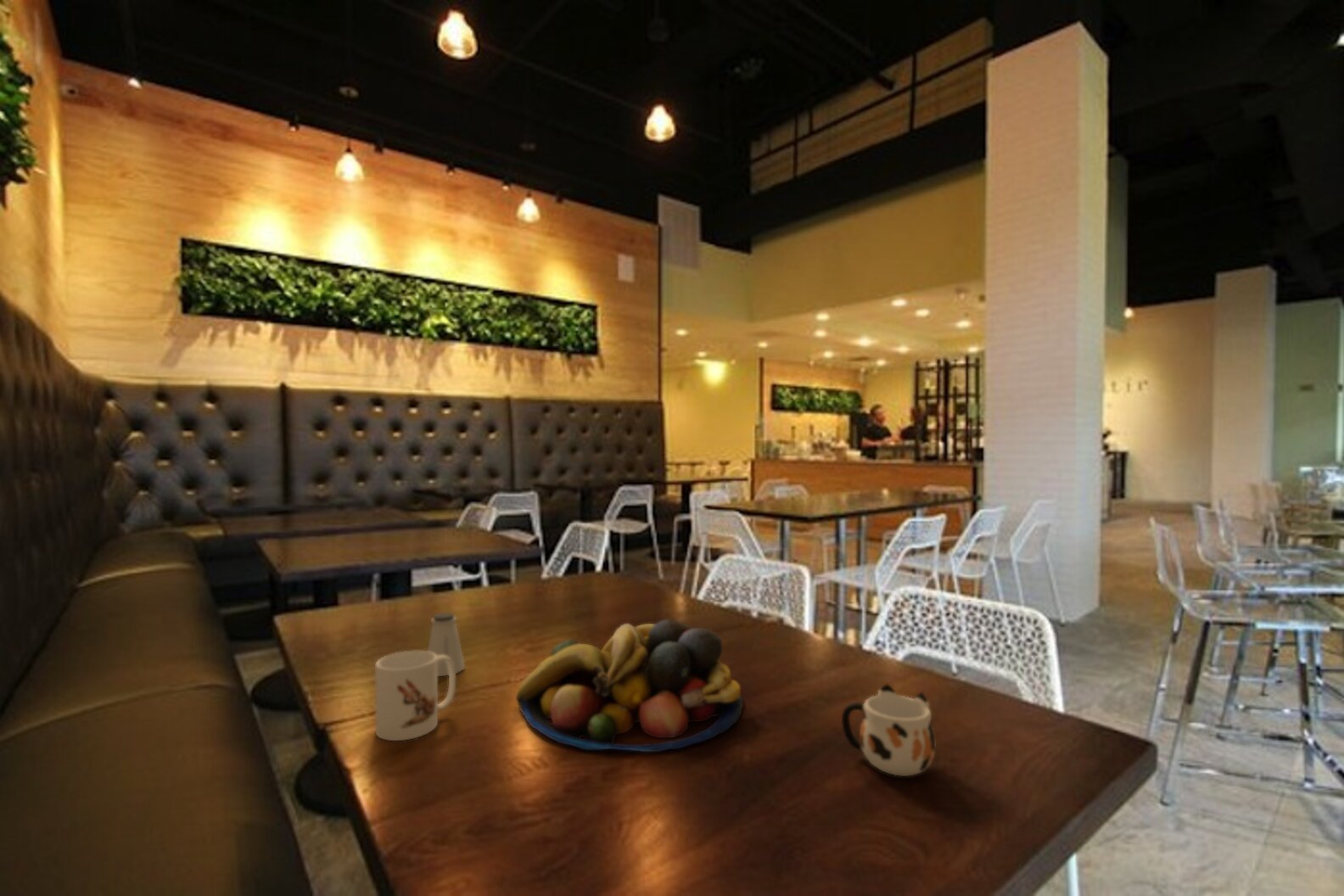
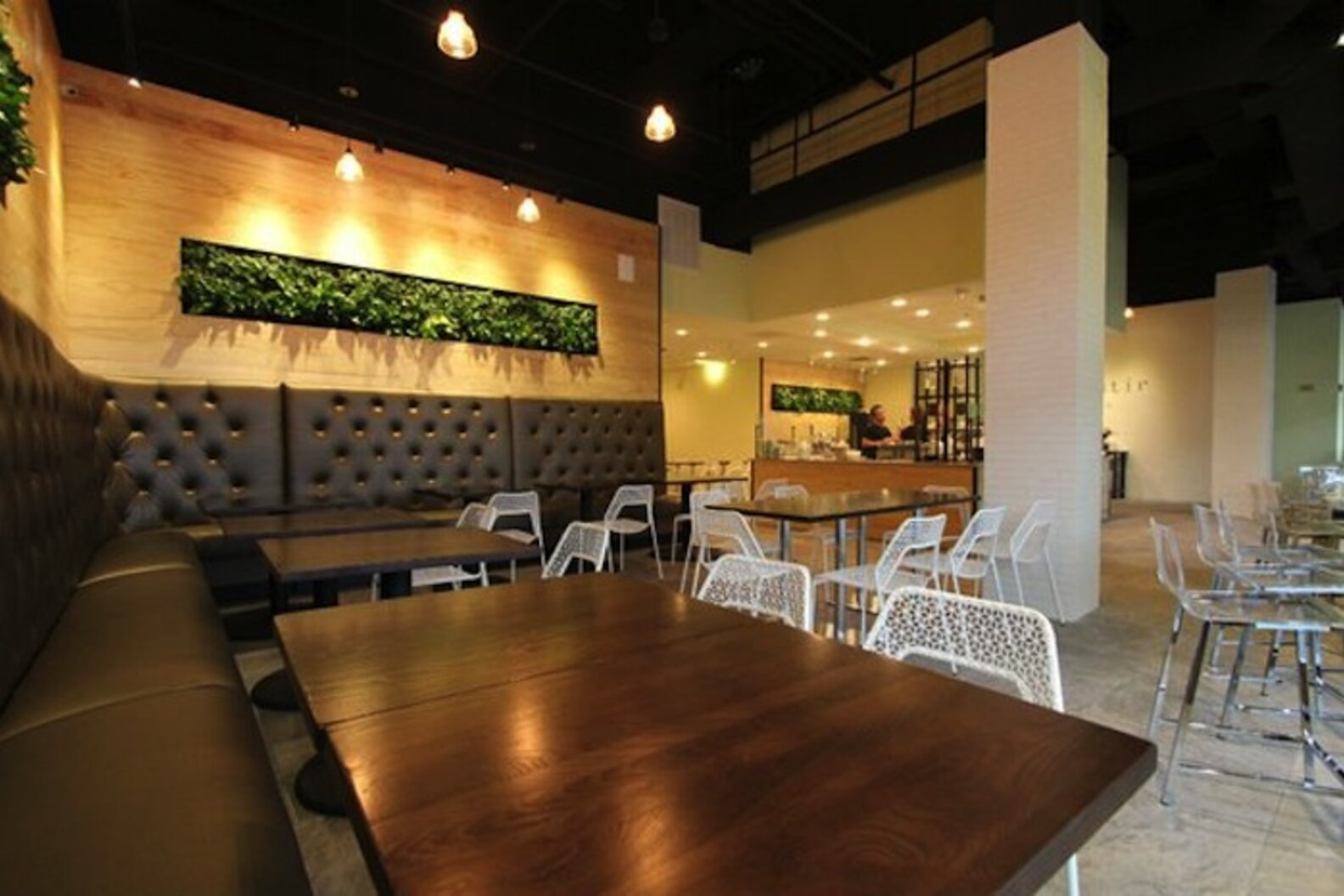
- mug [841,683,936,777]
- mug [374,650,456,742]
- fruit bowl [515,619,744,753]
- saltshaker [427,612,466,677]
